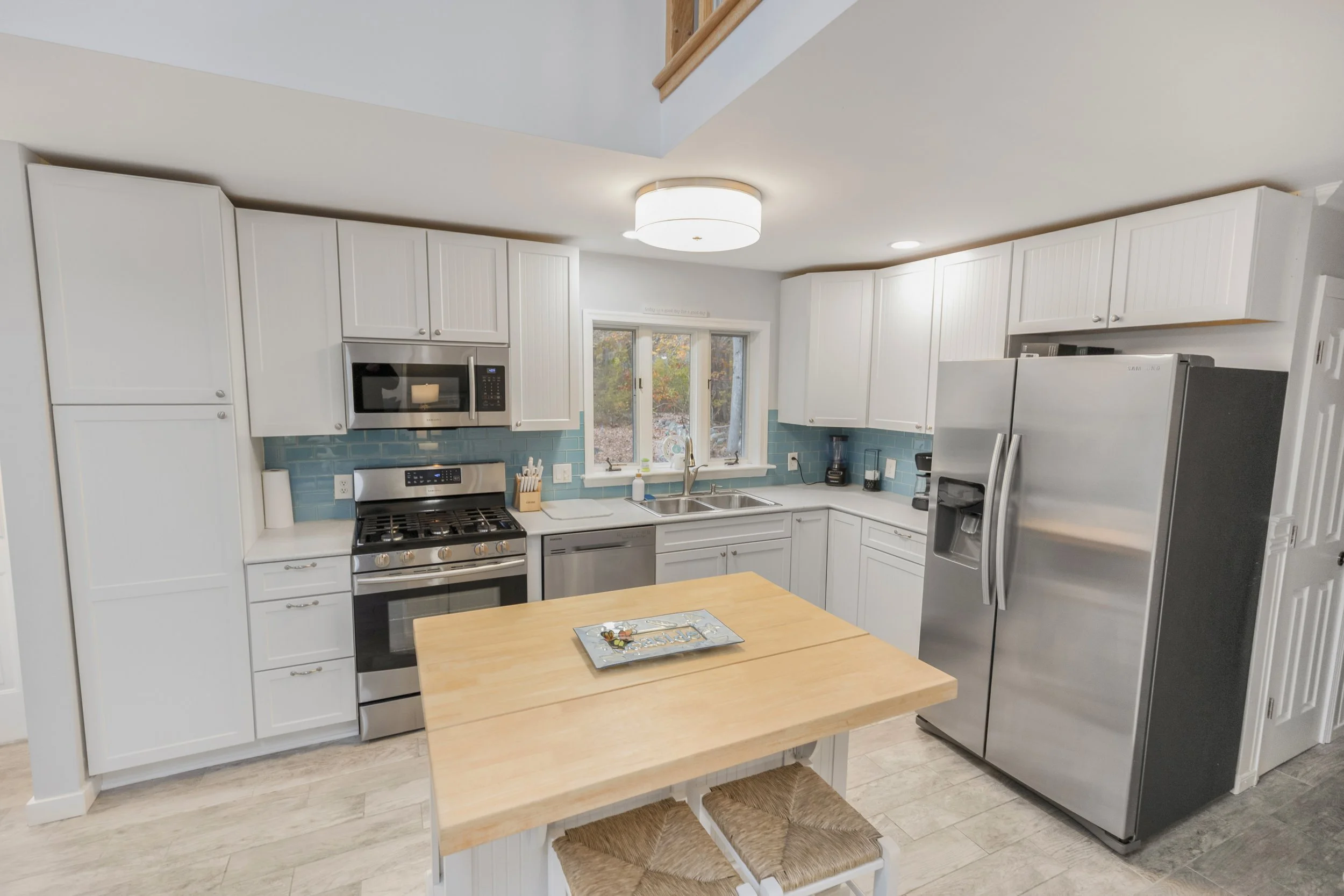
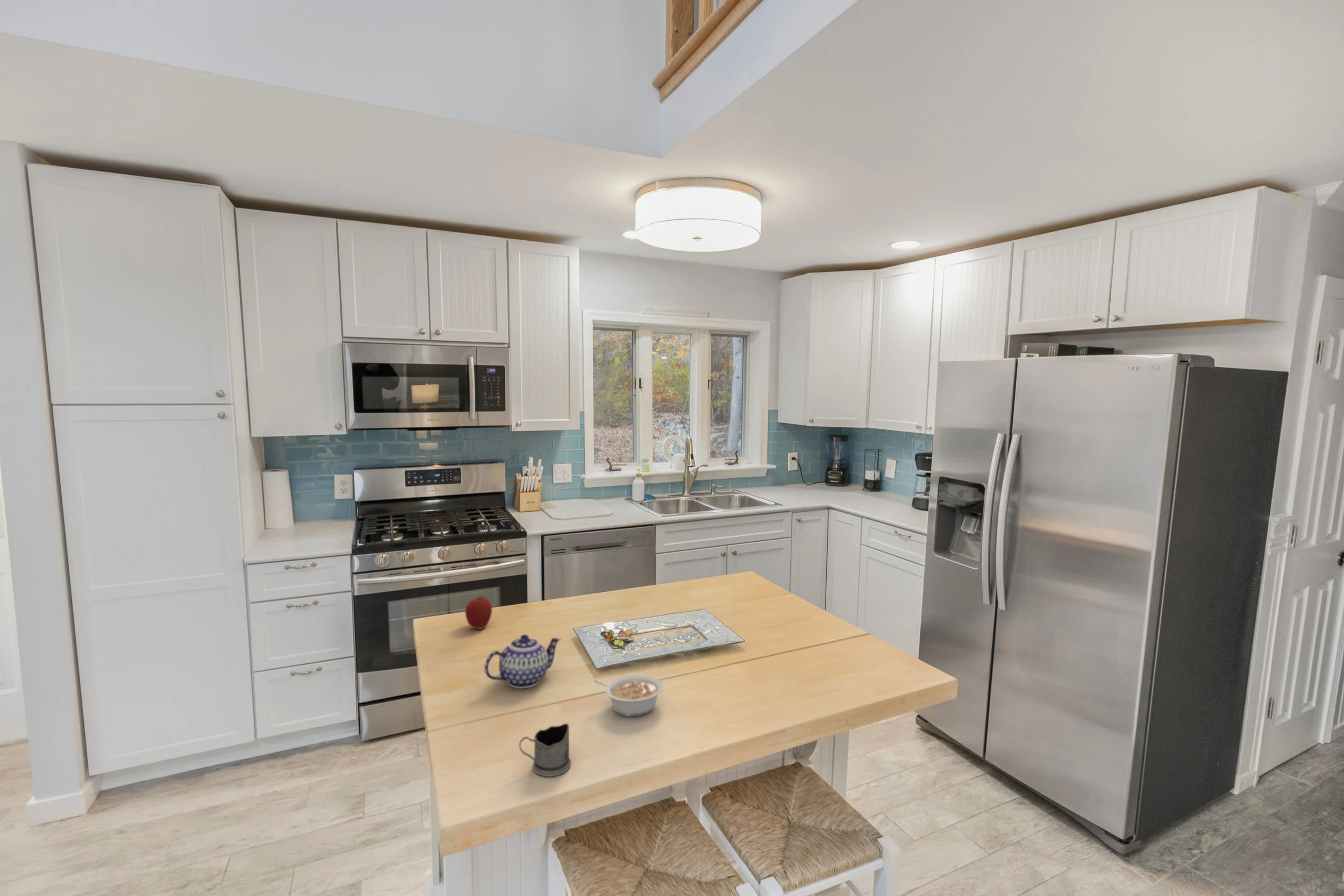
+ teapot [484,634,562,689]
+ fruit [464,595,492,630]
+ legume [594,674,664,717]
+ tea glass holder [519,723,571,777]
